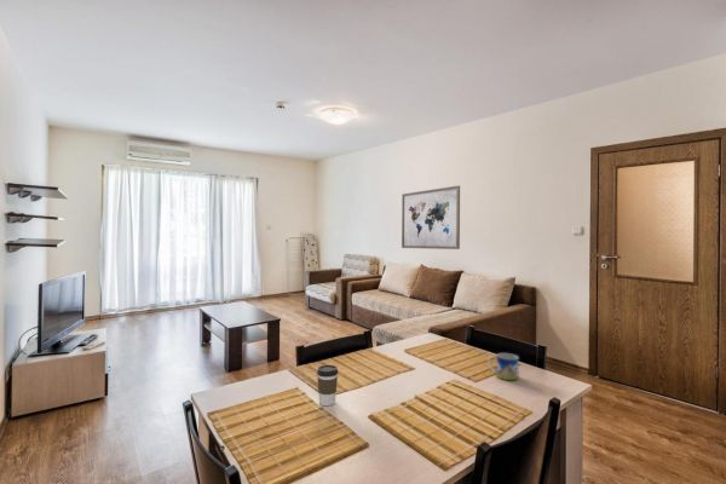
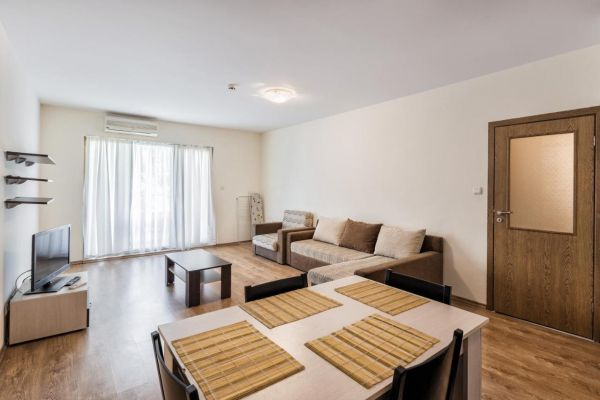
- wall art [401,185,461,250]
- mug [486,352,520,381]
- coffee cup [316,364,339,407]
